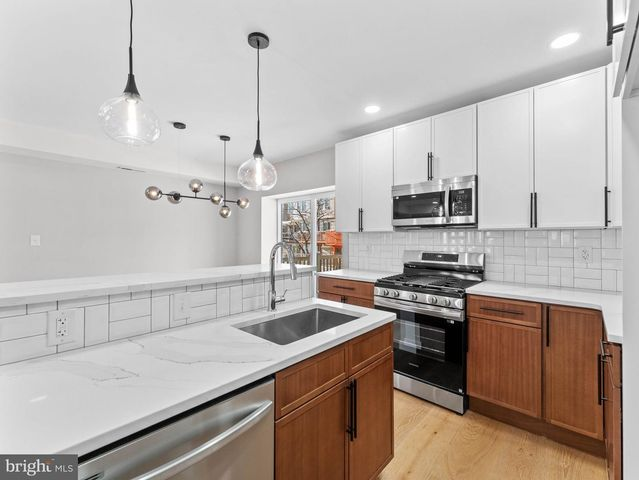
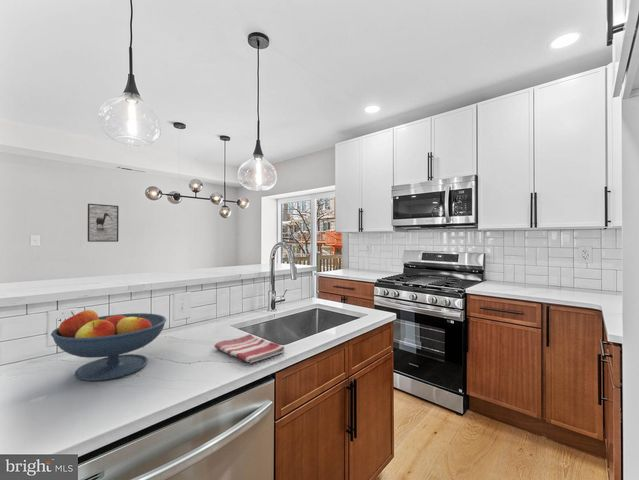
+ dish towel [213,333,285,364]
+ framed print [87,203,120,243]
+ fruit bowl [50,309,168,382]
